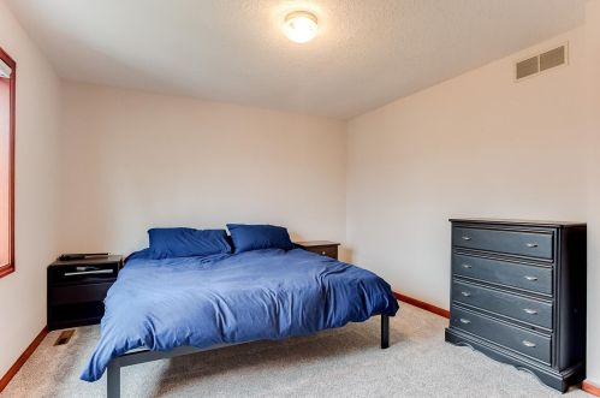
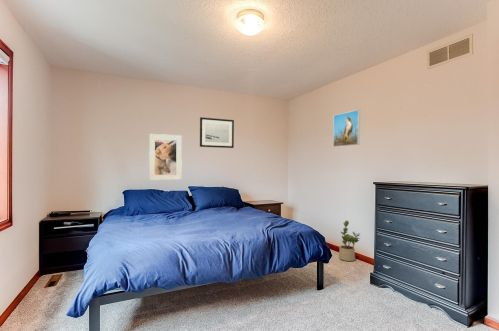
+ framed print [148,133,183,181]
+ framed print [332,109,361,148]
+ potted plant [338,220,361,262]
+ wall art [199,116,235,149]
